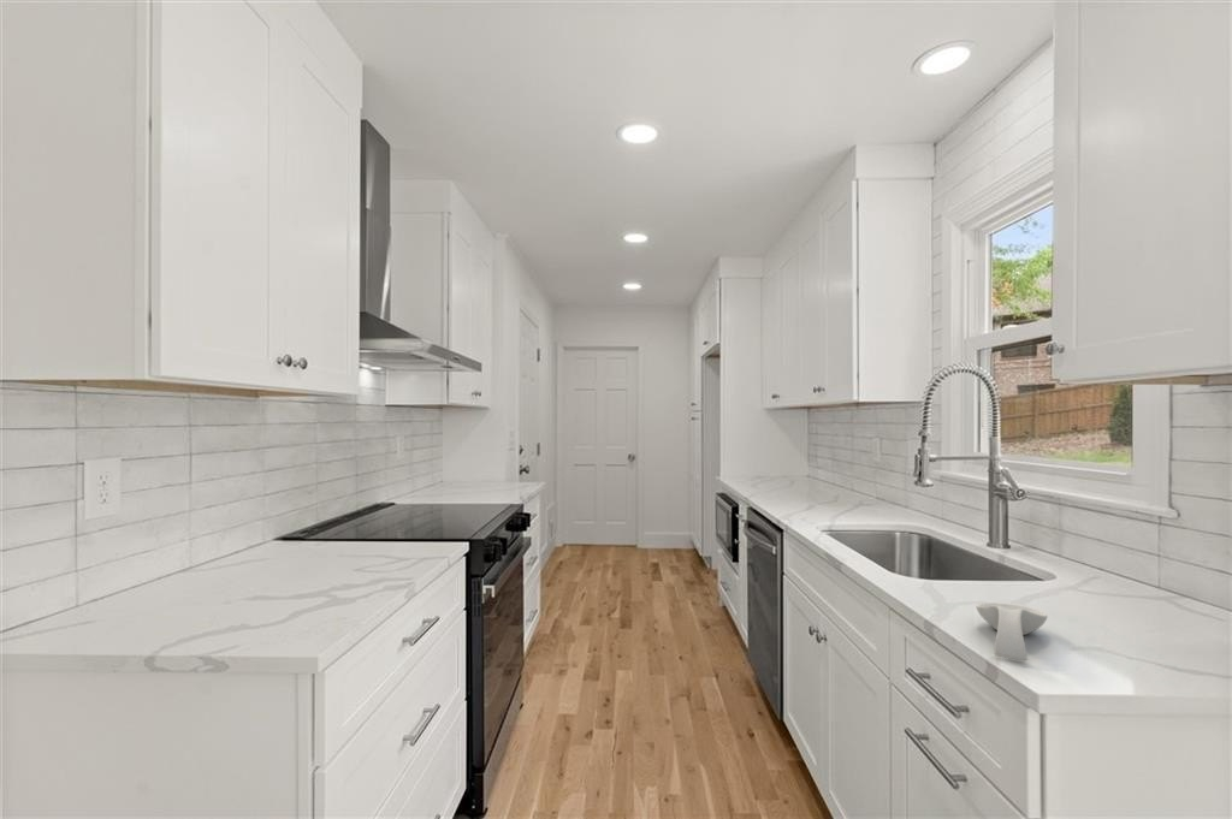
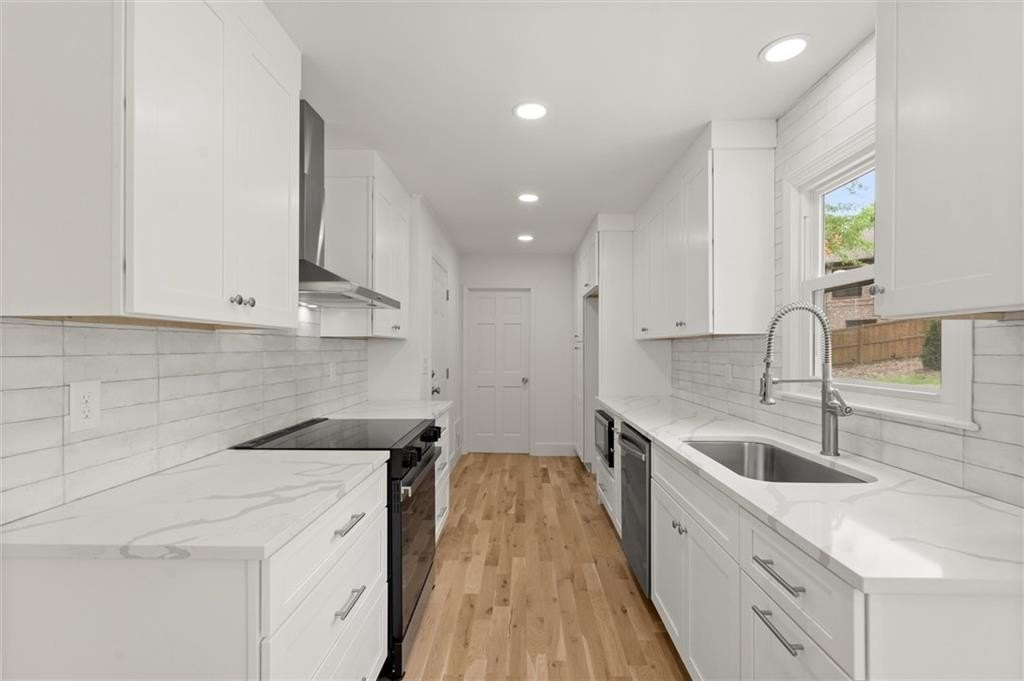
- spoon rest [975,601,1049,661]
